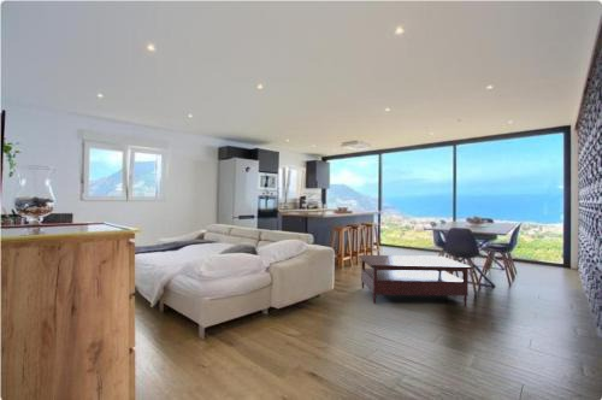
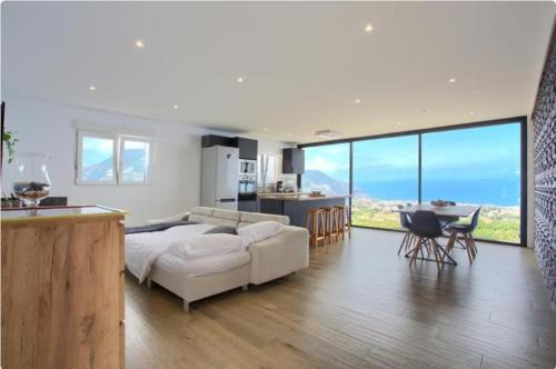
- coffee table [358,254,473,306]
